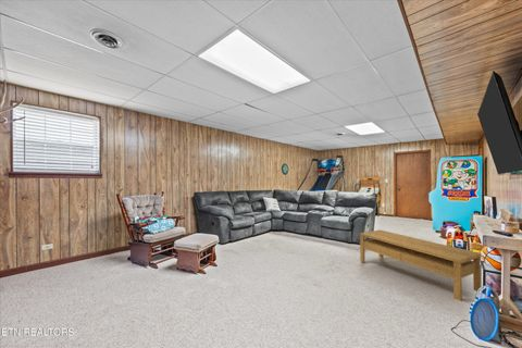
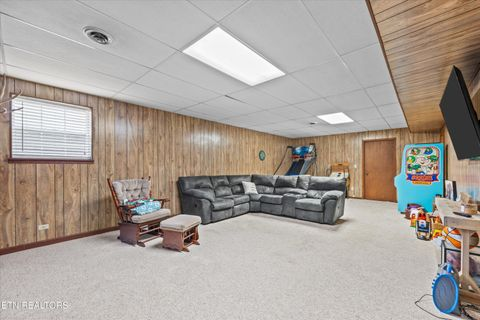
- coffee table [359,229,482,302]
